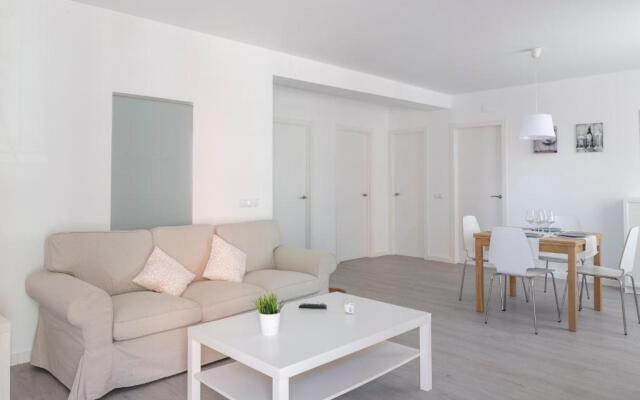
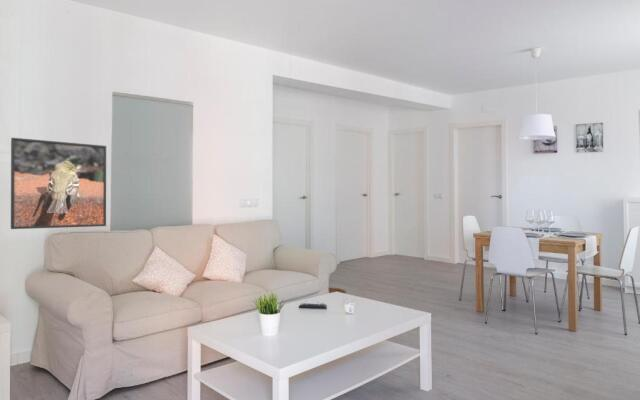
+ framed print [10,137,107,230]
